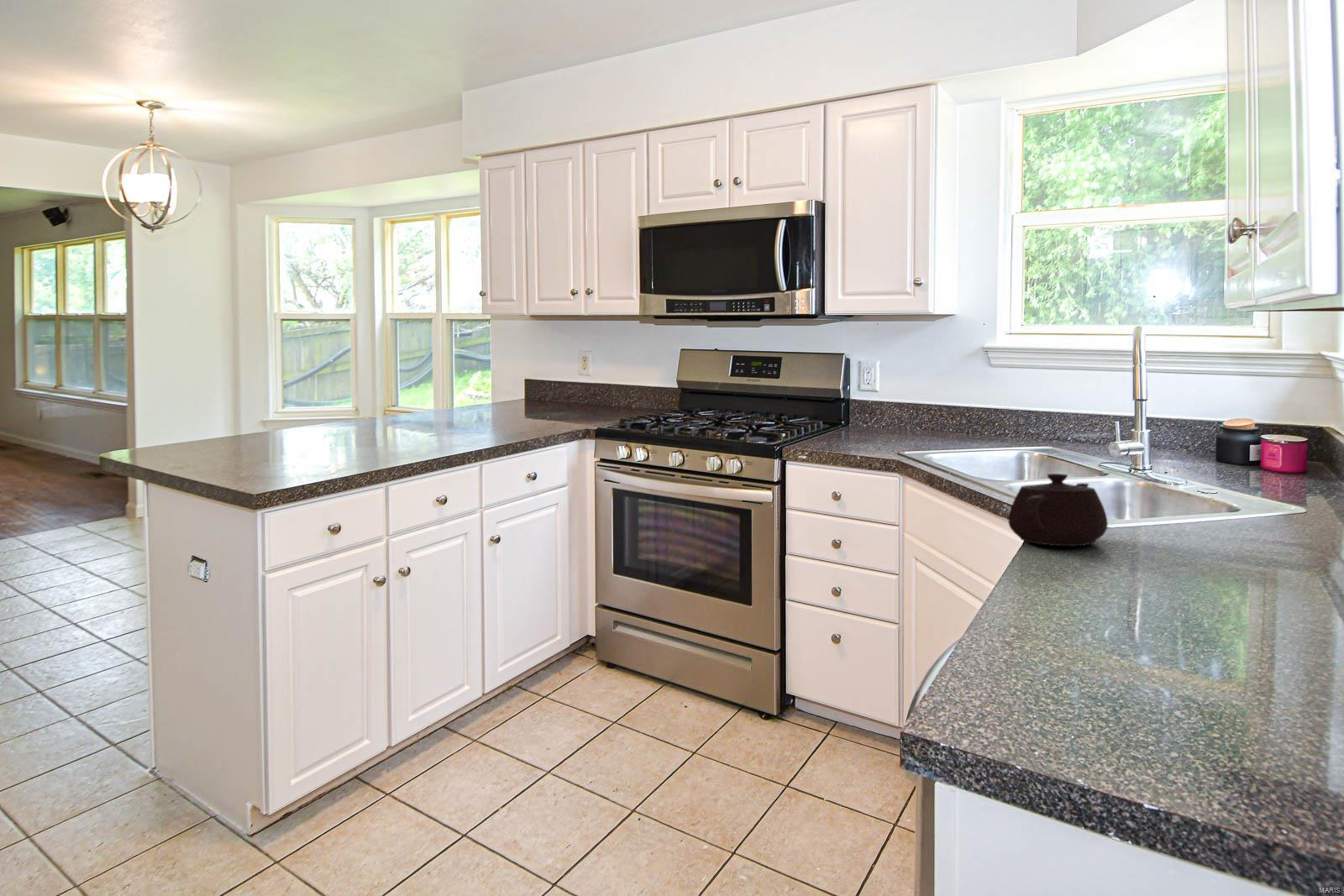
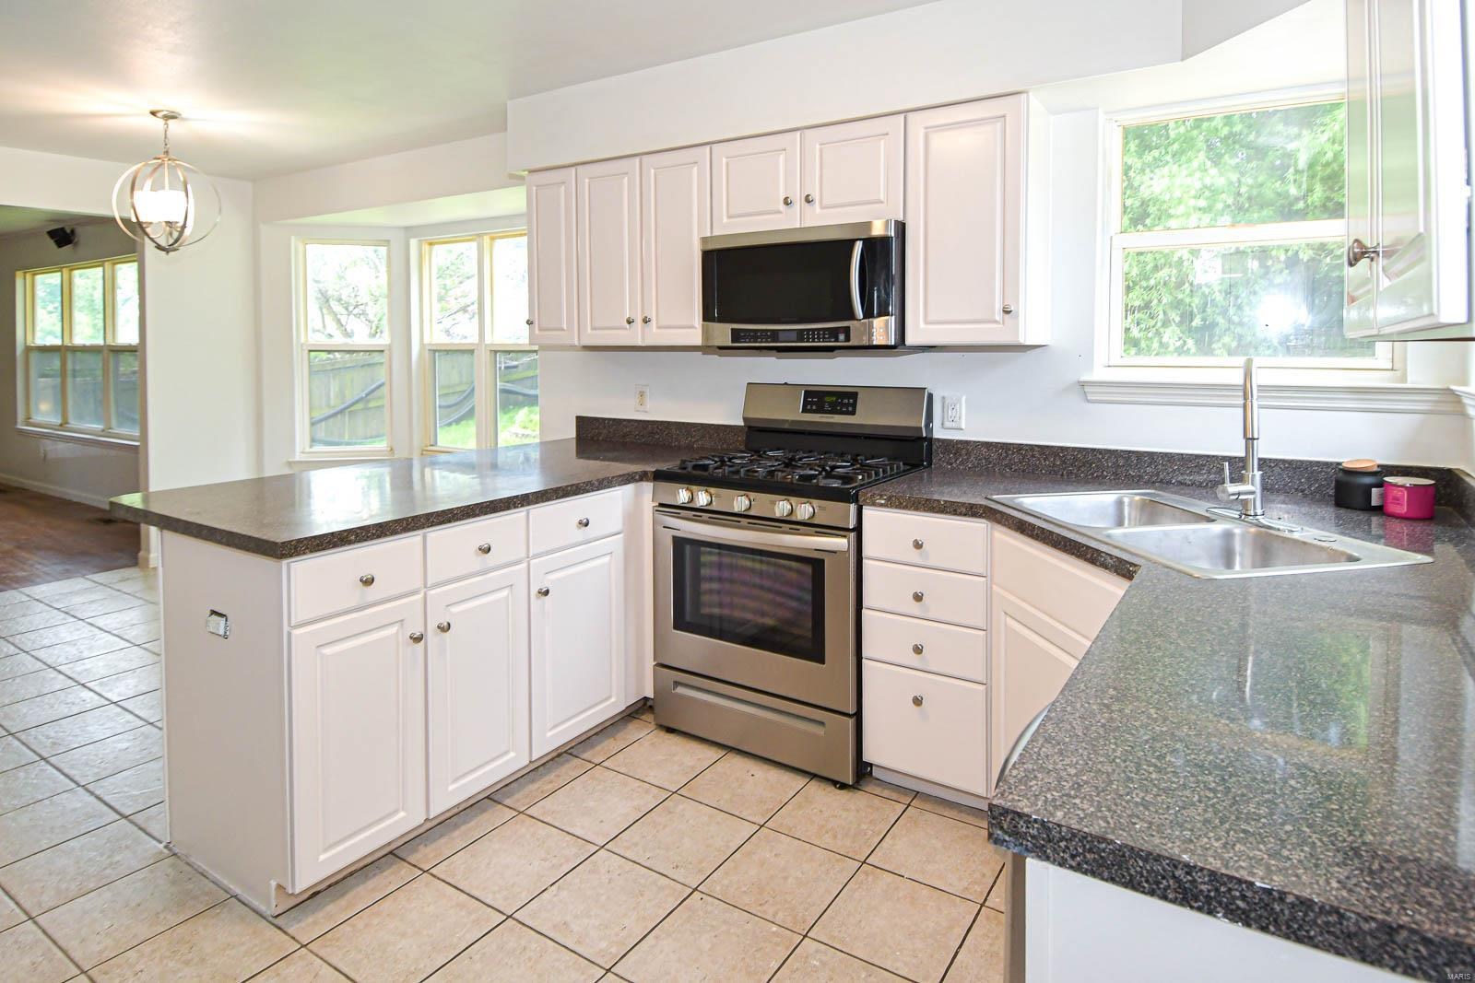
- teapot [1008,473,1109,547]
